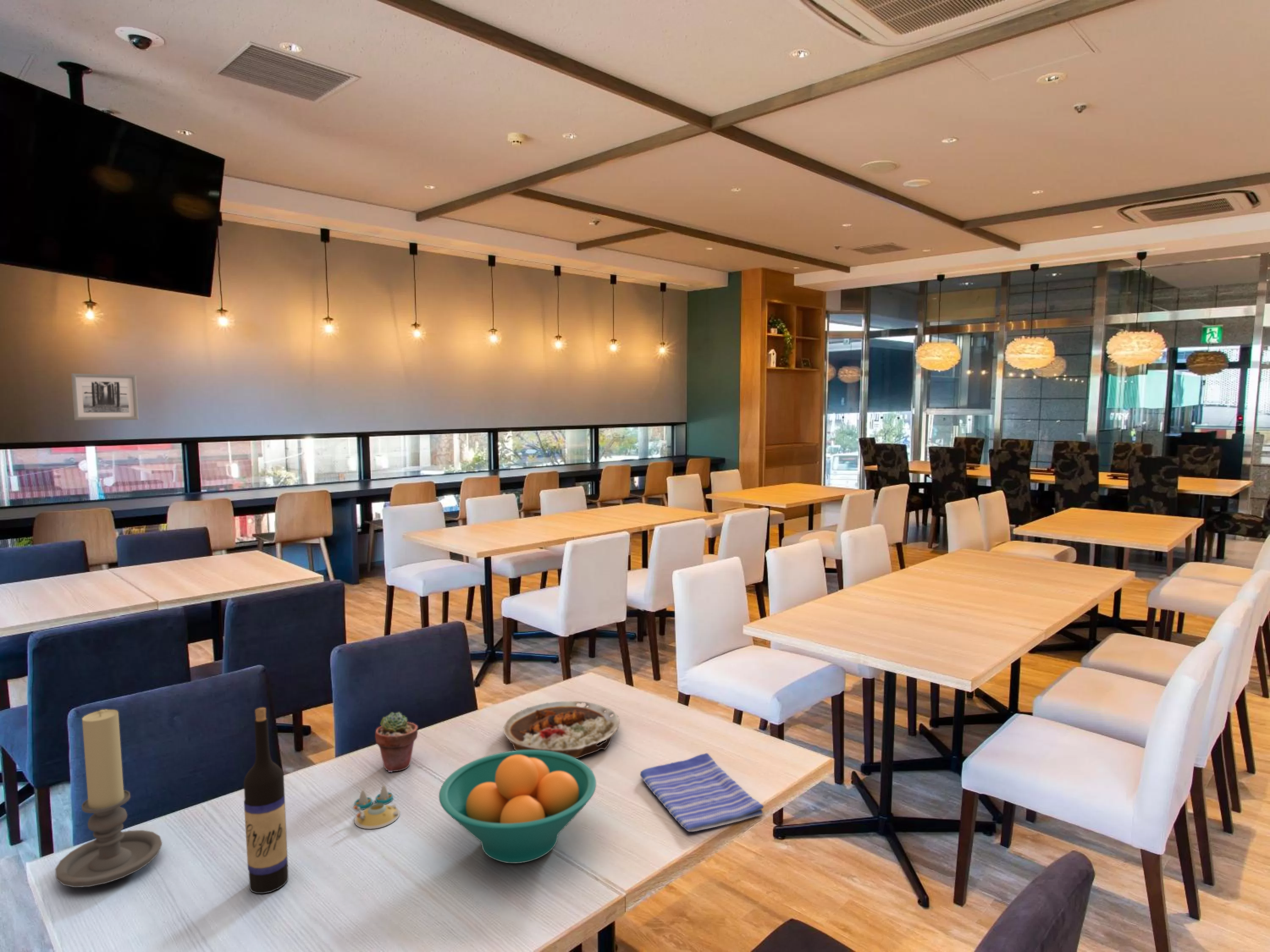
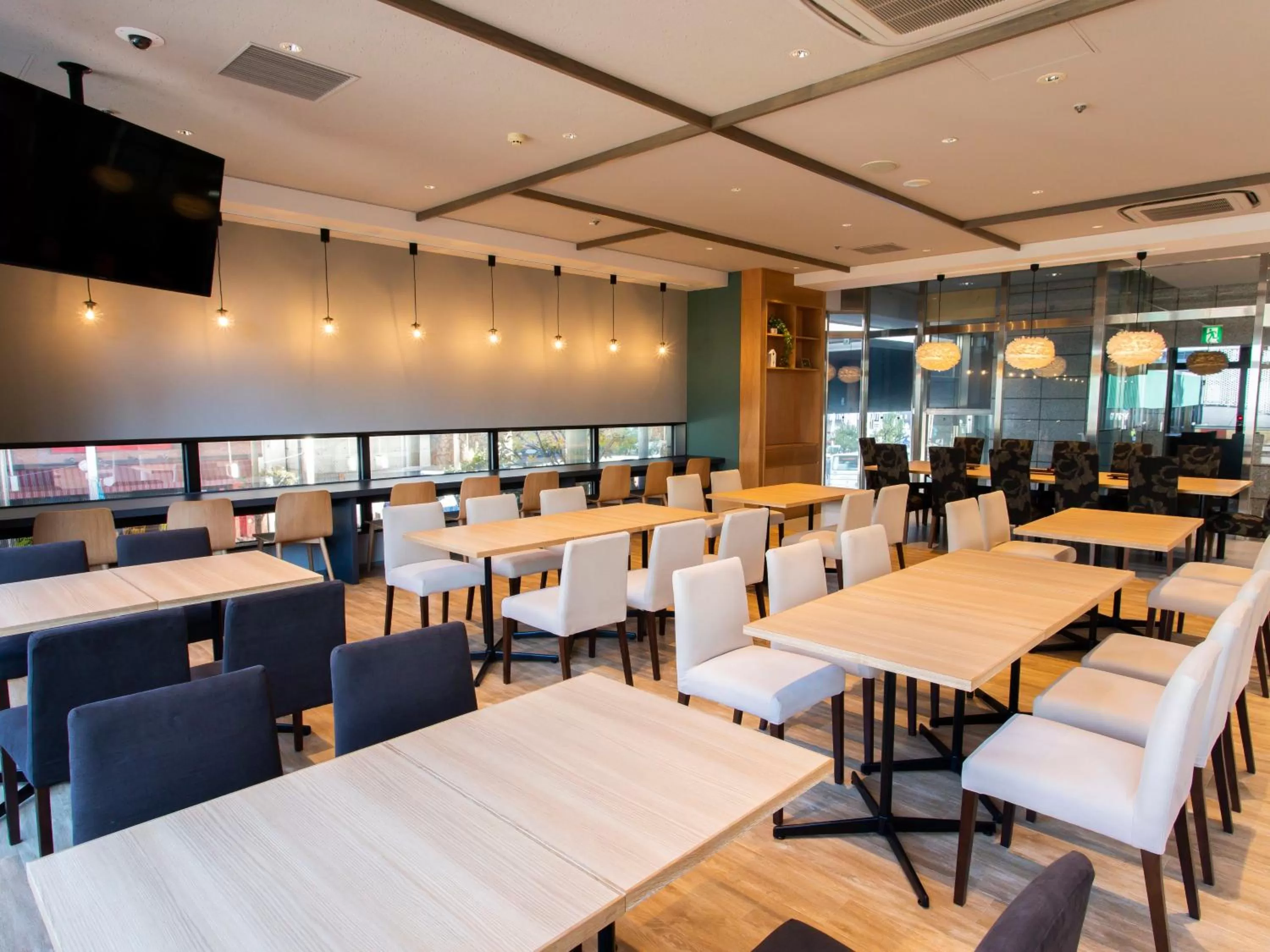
- fruit bowl [439,750,596,864]
- dish towel [640,753,764,832]
- plate [503,701,620,759]
- wine bottle [243,707,289,894]
- candle holder [55,709,163,888]
- potted succulent [375,712,418,773]
- salt and pepper shaker set [353,784,400,829]
- wall art [71,373,139,421]
